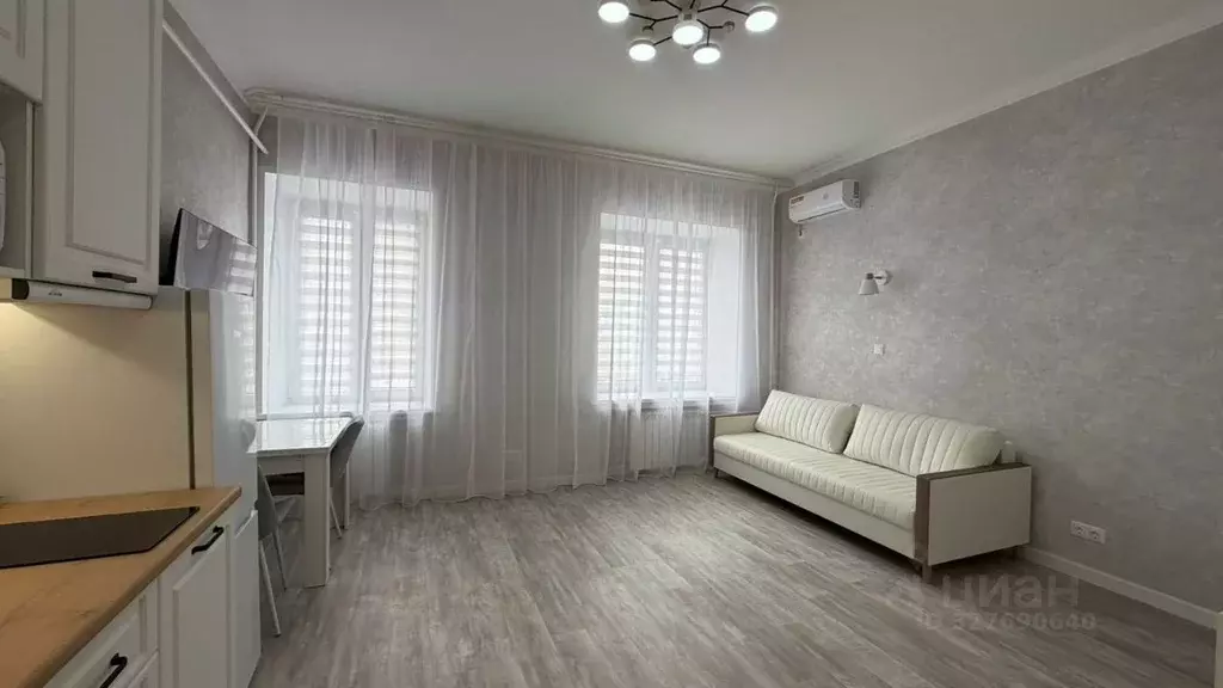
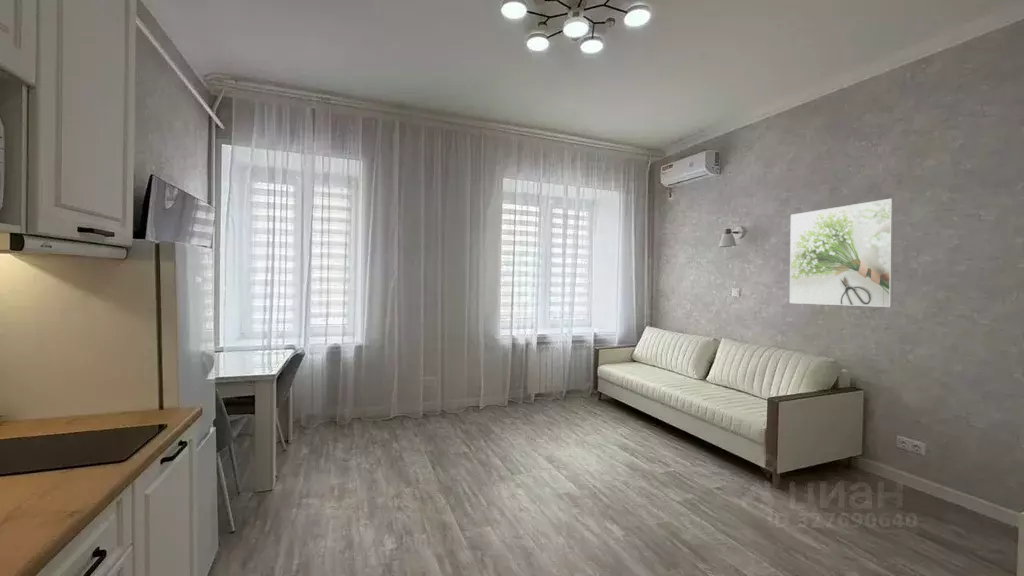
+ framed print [789,198,895,308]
